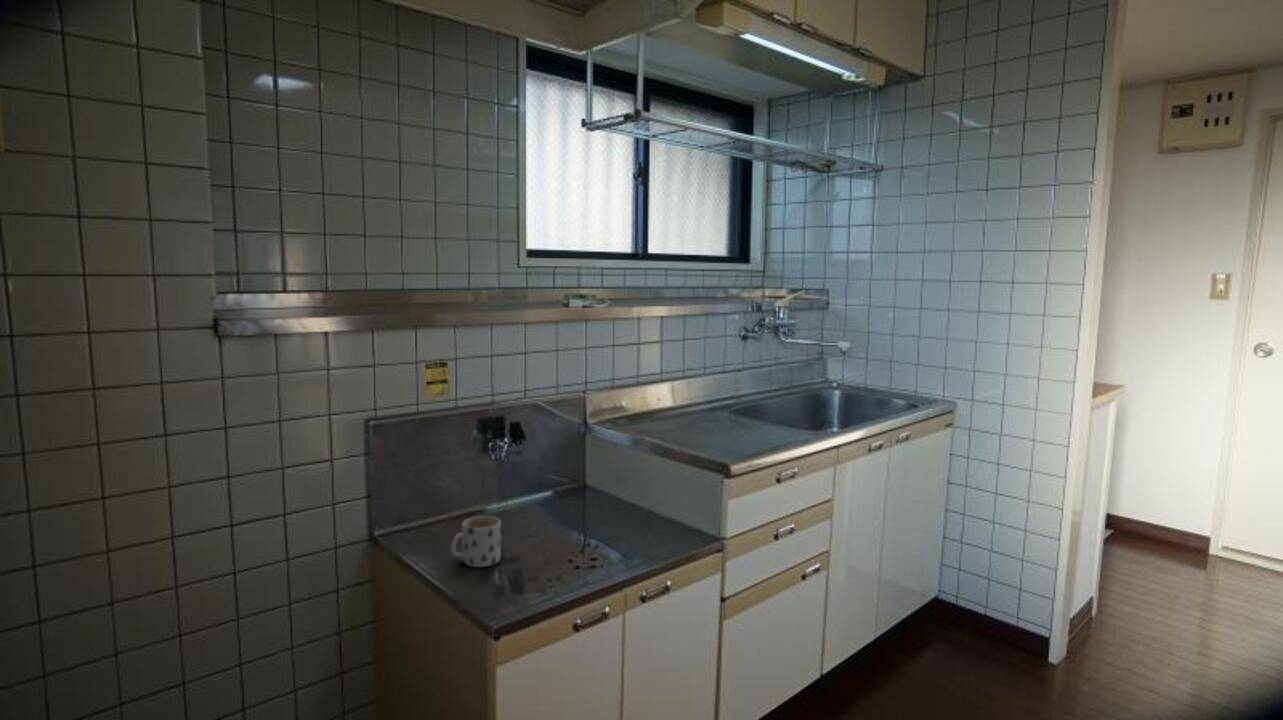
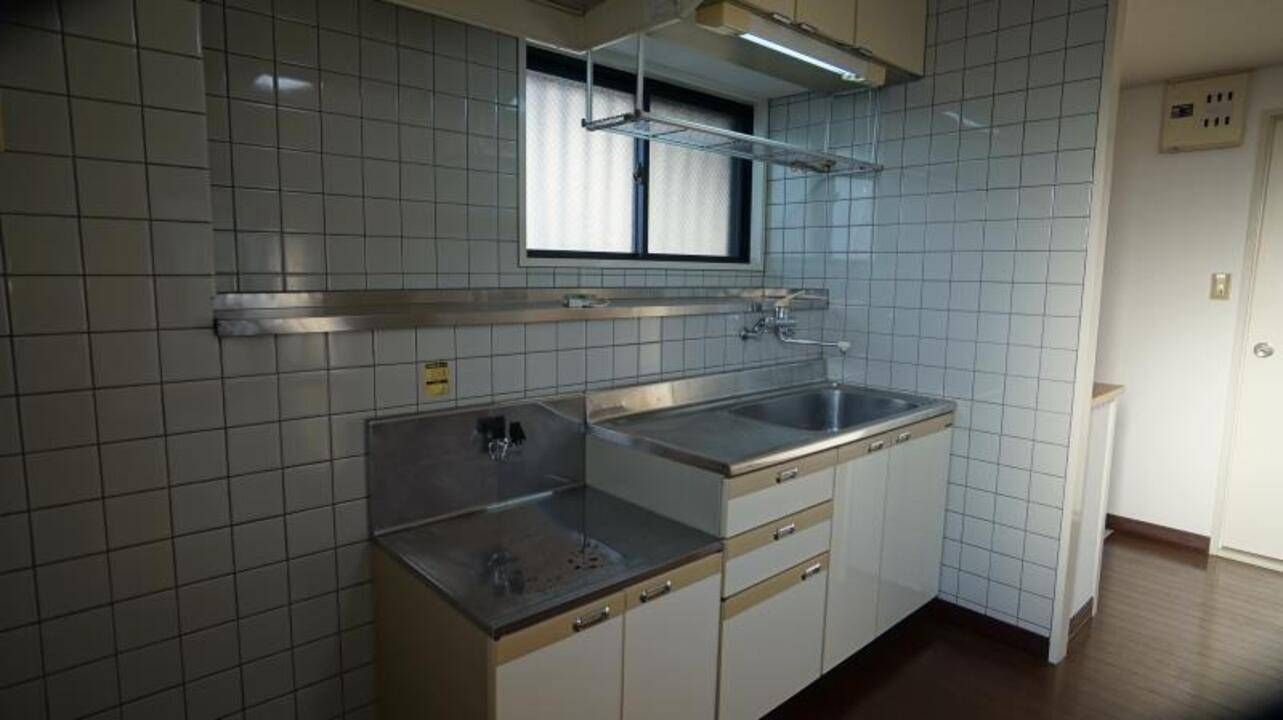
- mug [450,515,502,568]
